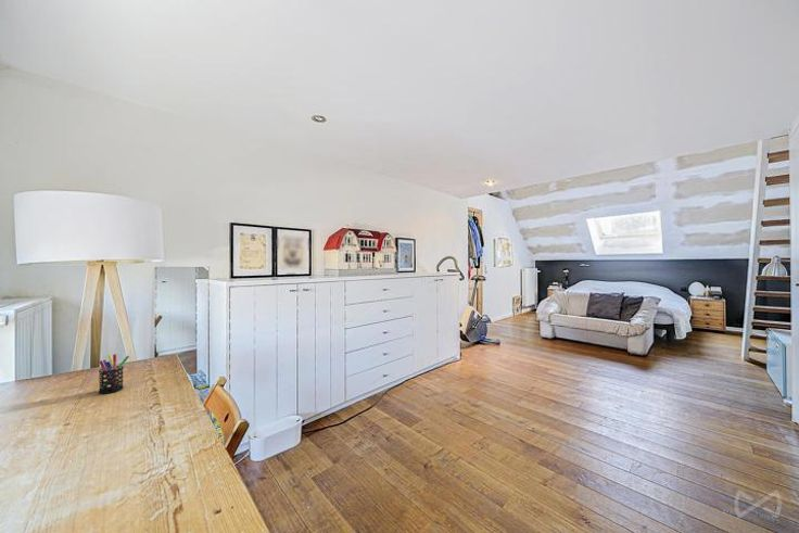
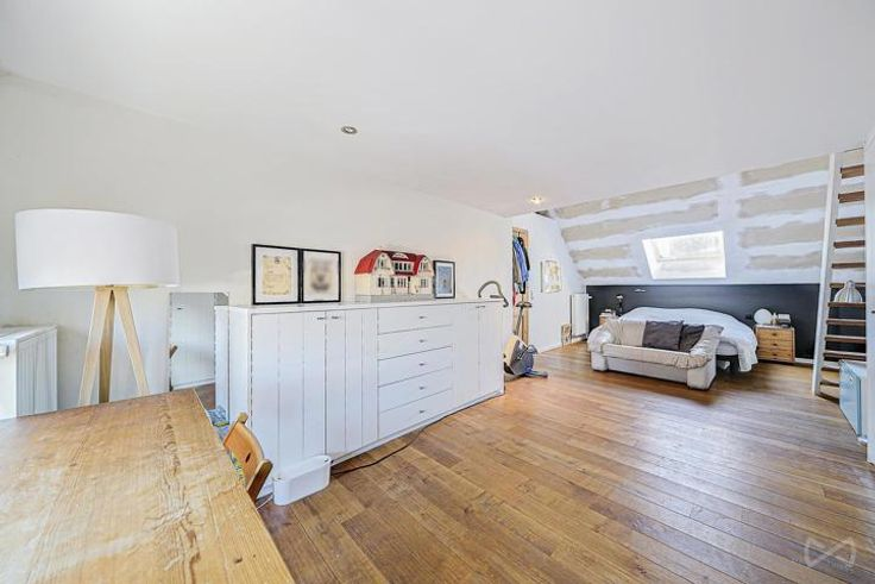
- pen holder [98,353,130,395]
